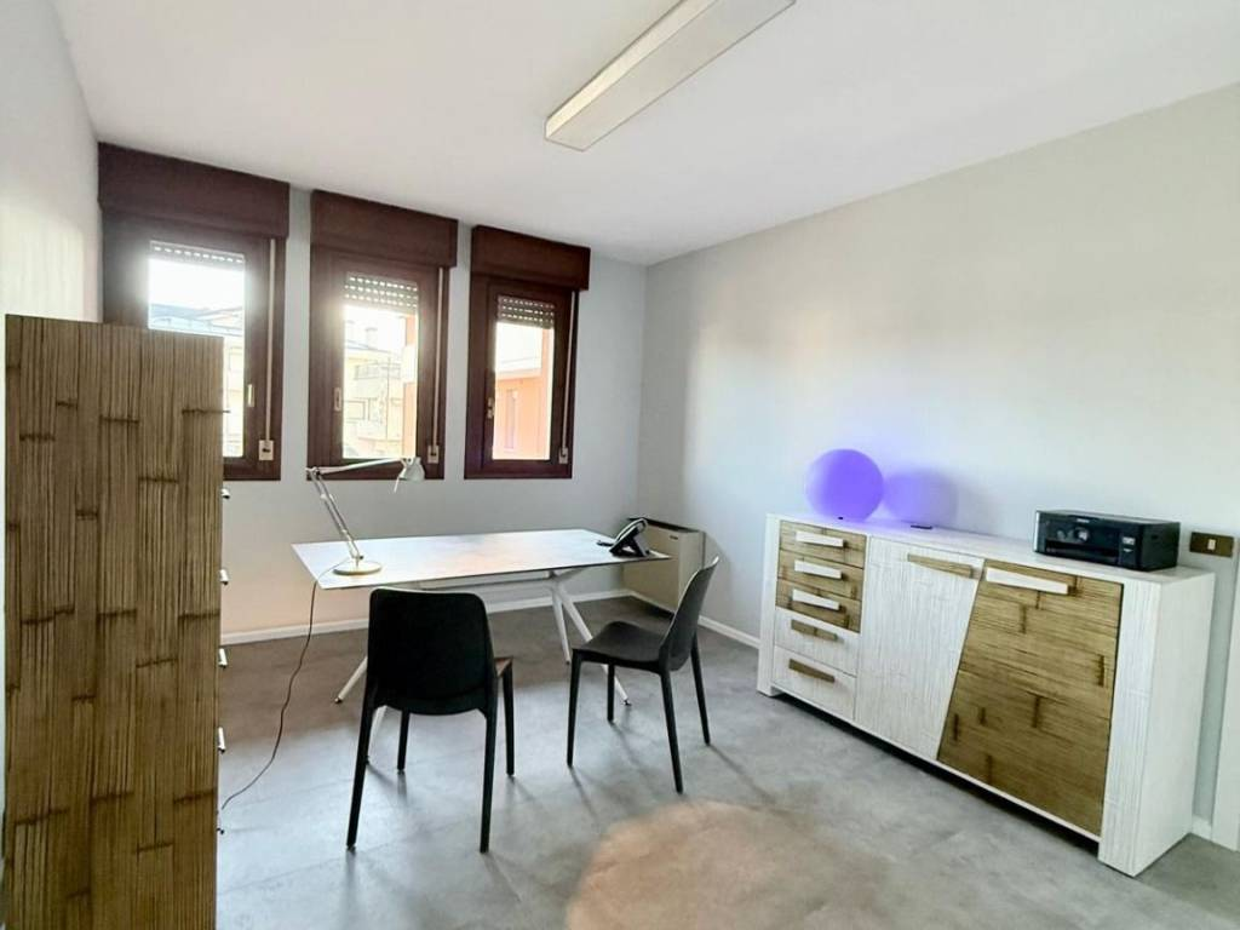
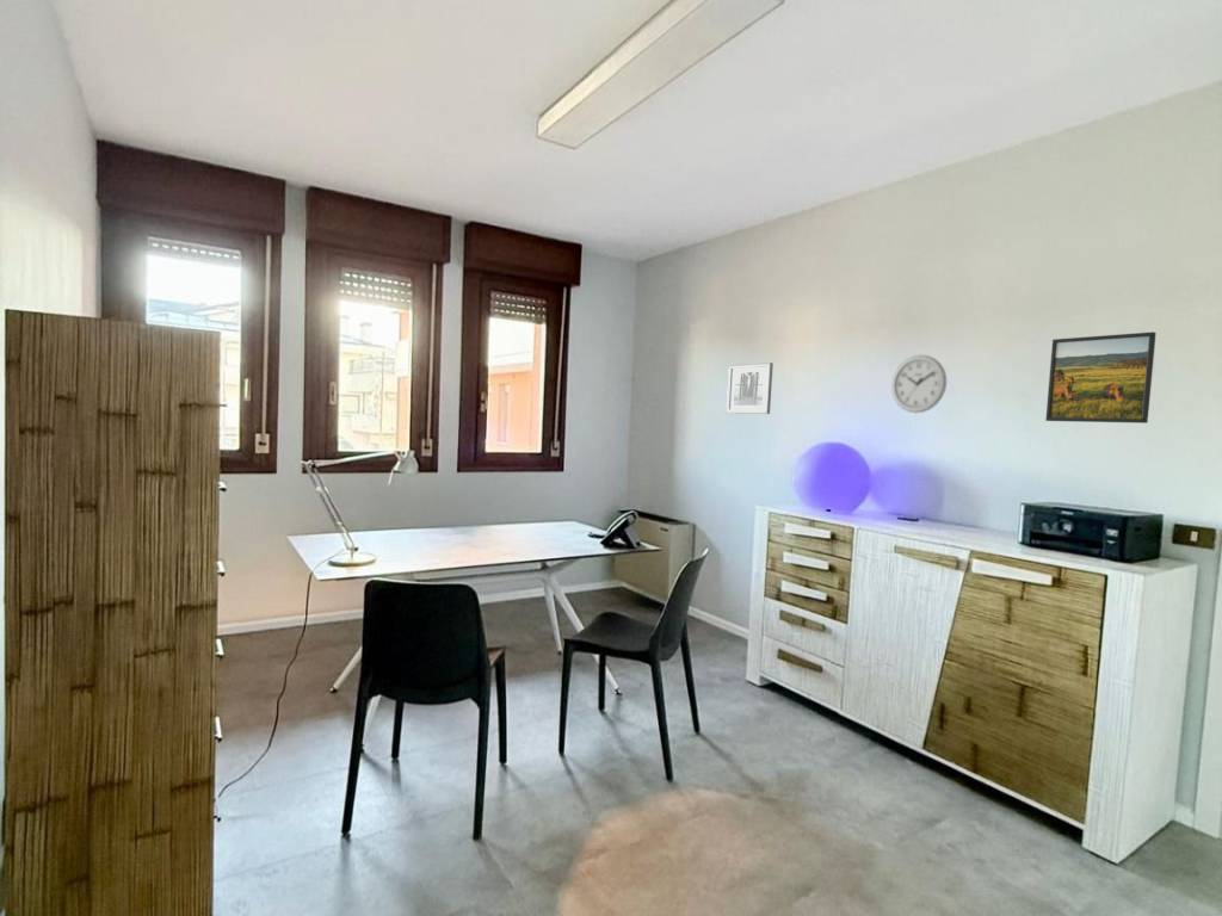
+ wall clock [890,354,948,414]
+ wall art [726,361,774,415]
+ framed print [1044,330,1158,425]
